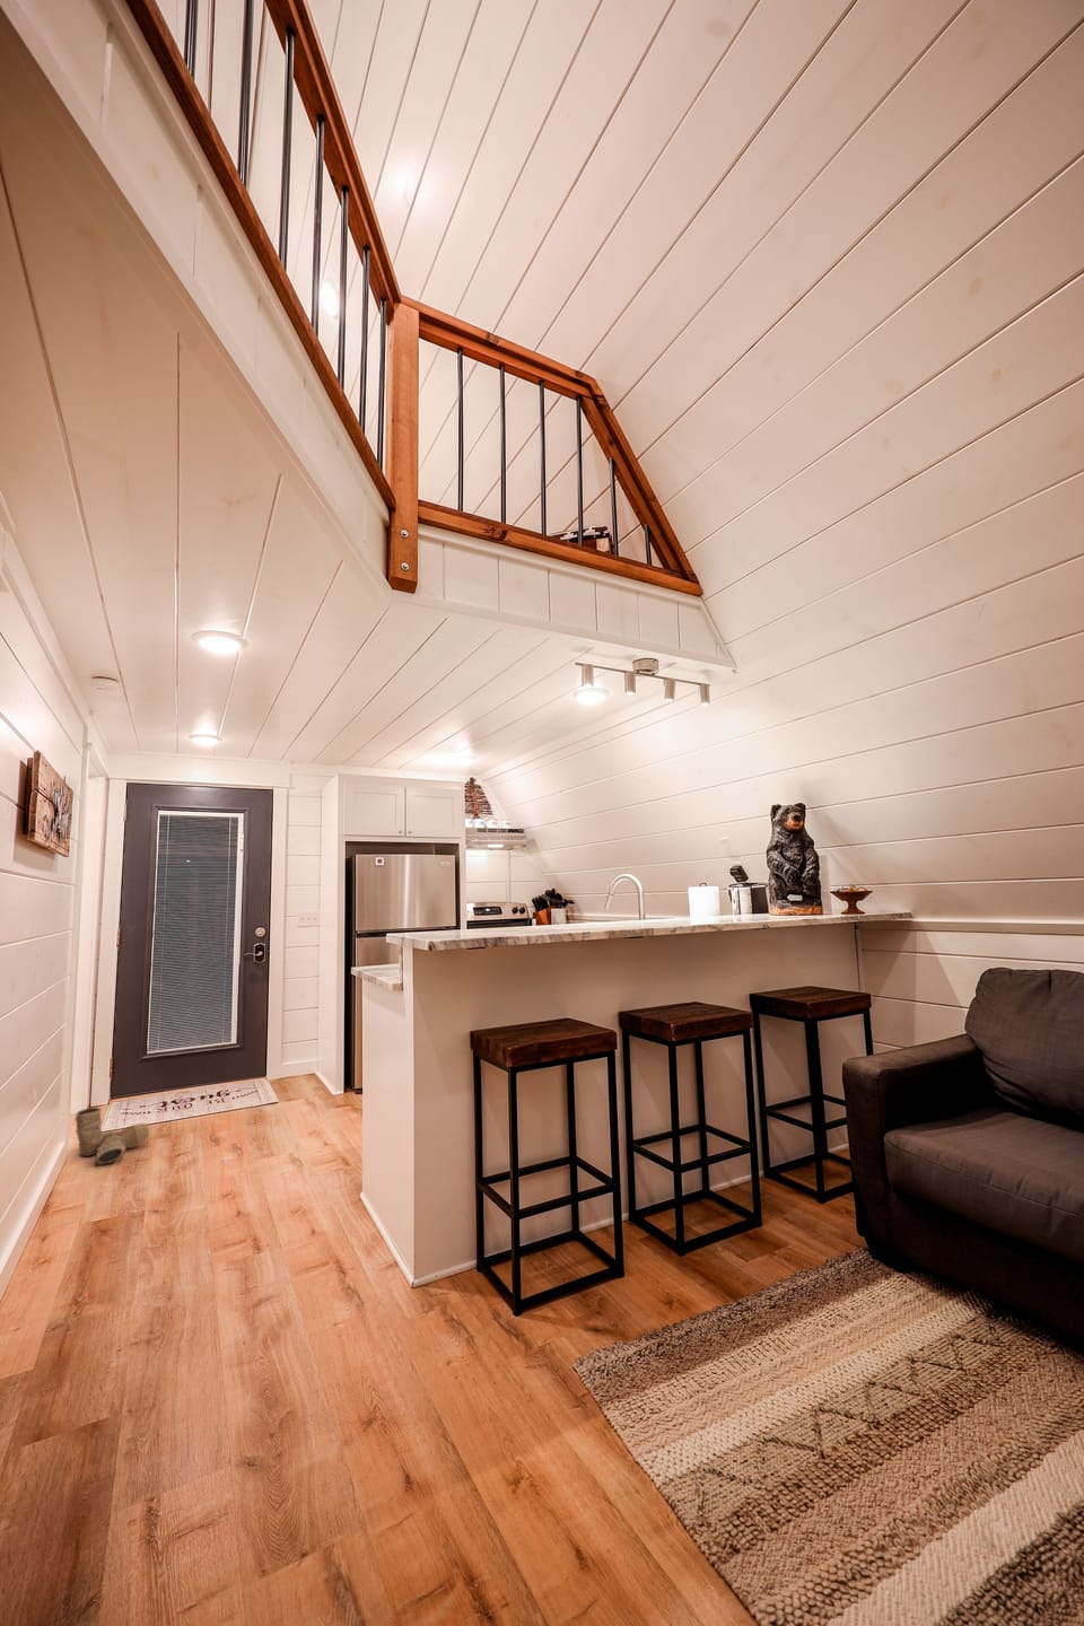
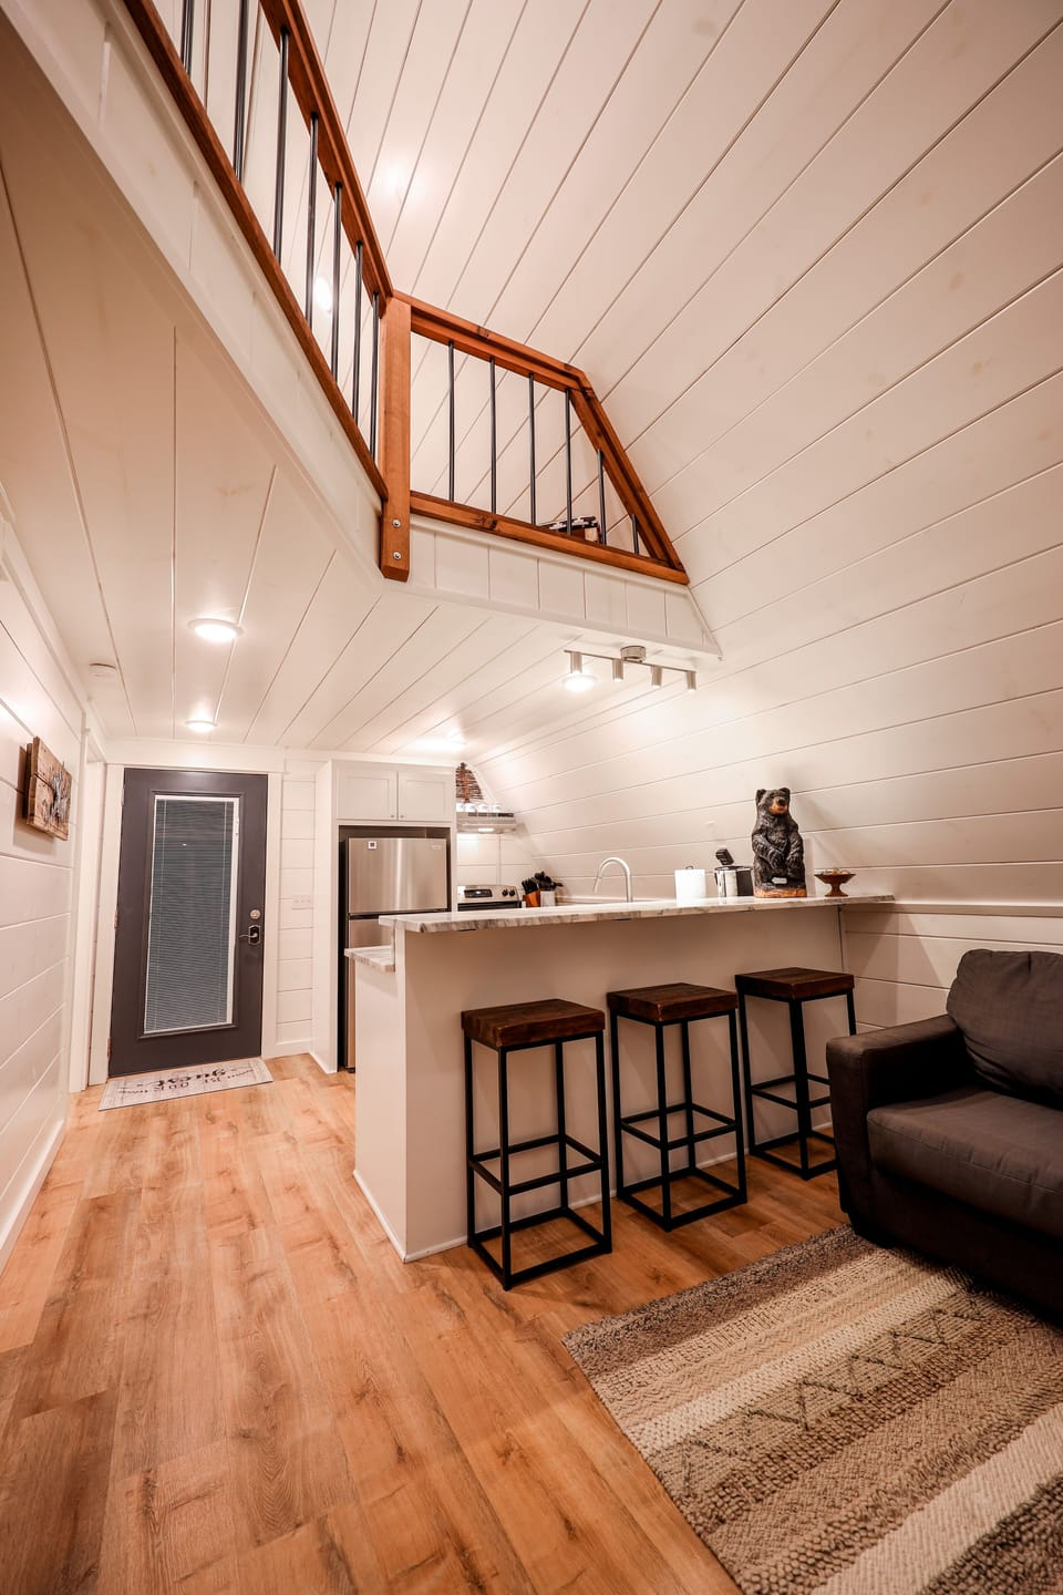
- boots [74,1107,150,1165]
